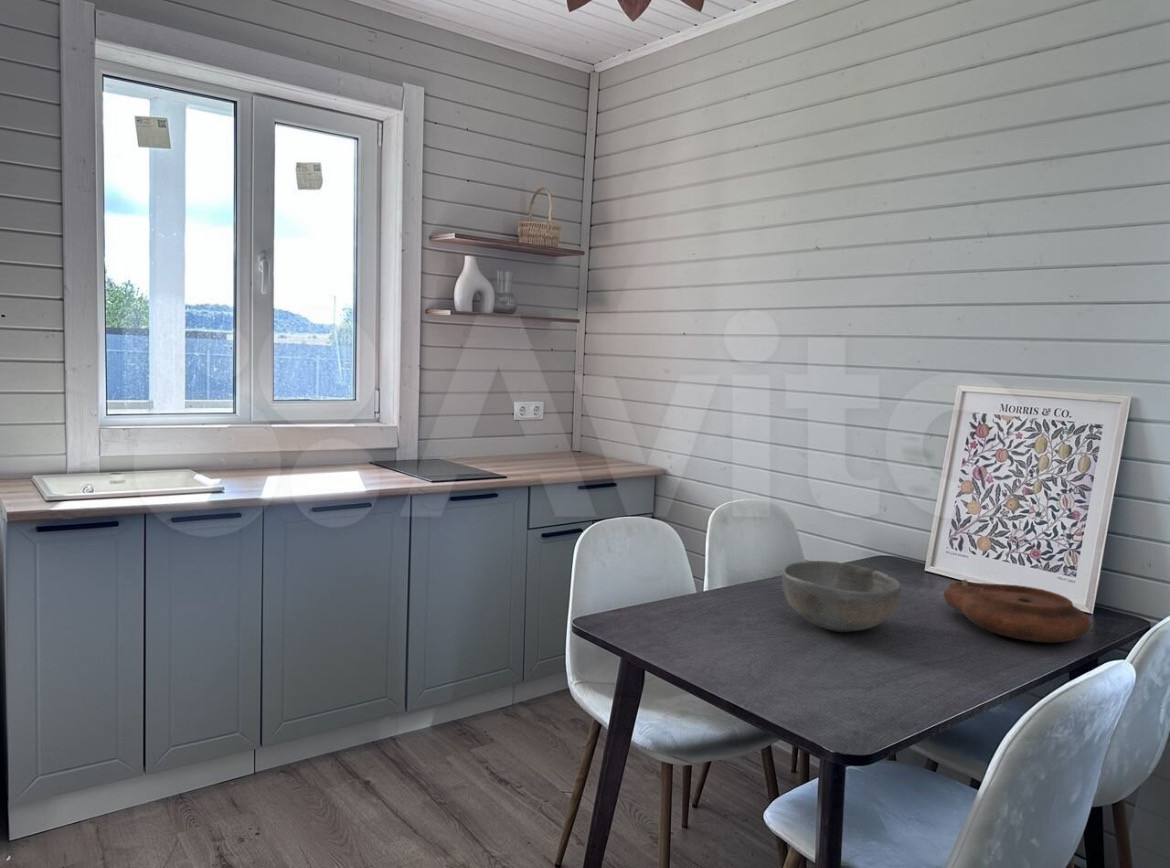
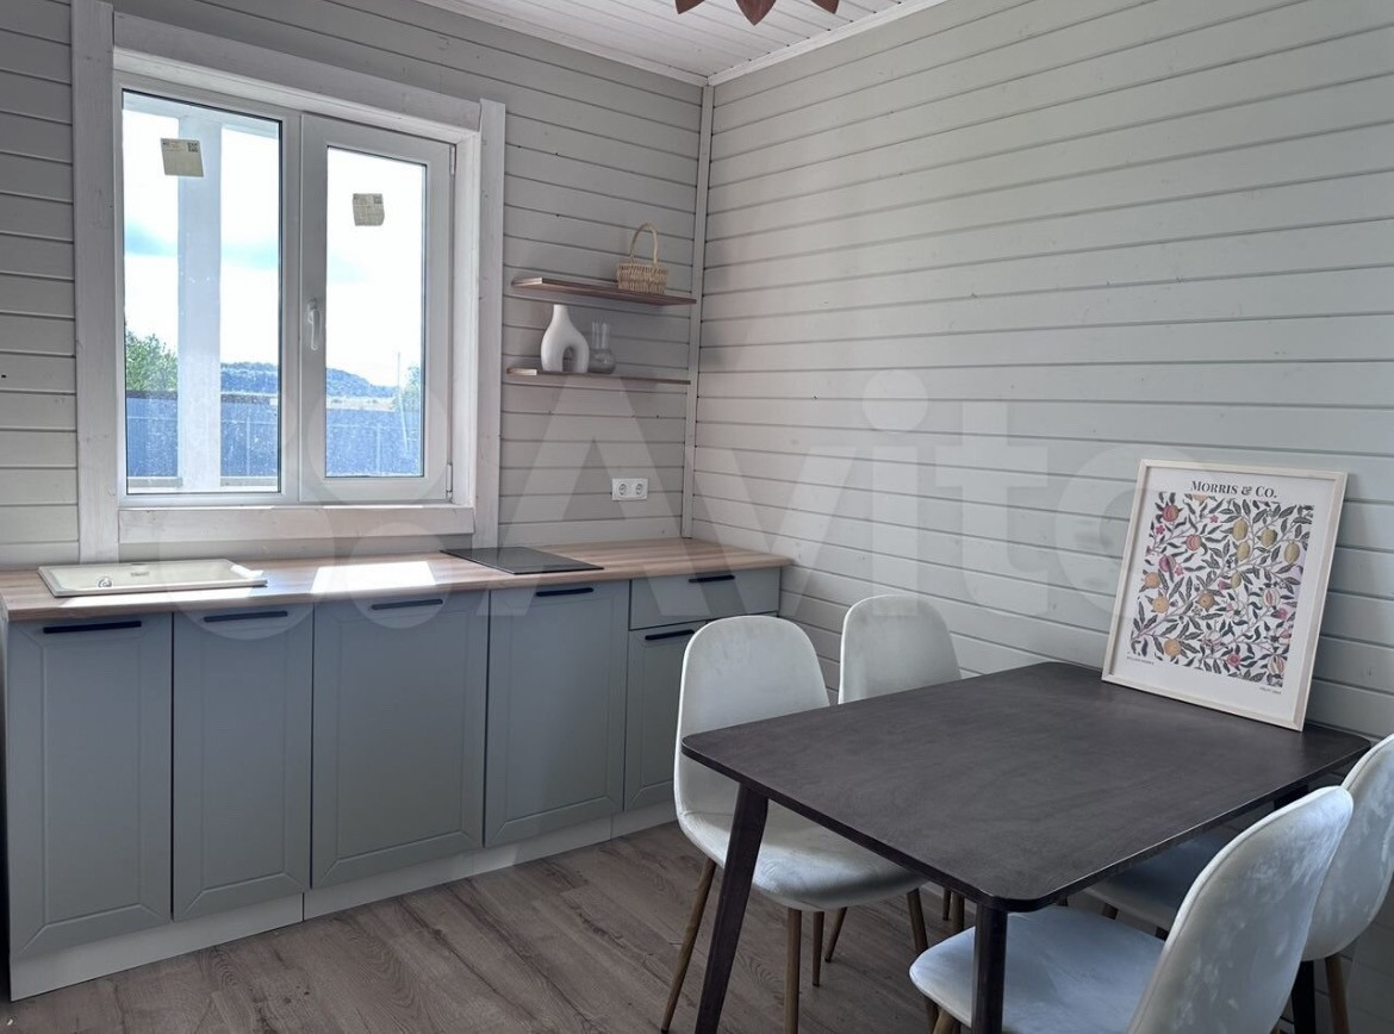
- bowl [781,560,902,633]
- plate [943,578,1092,643]
